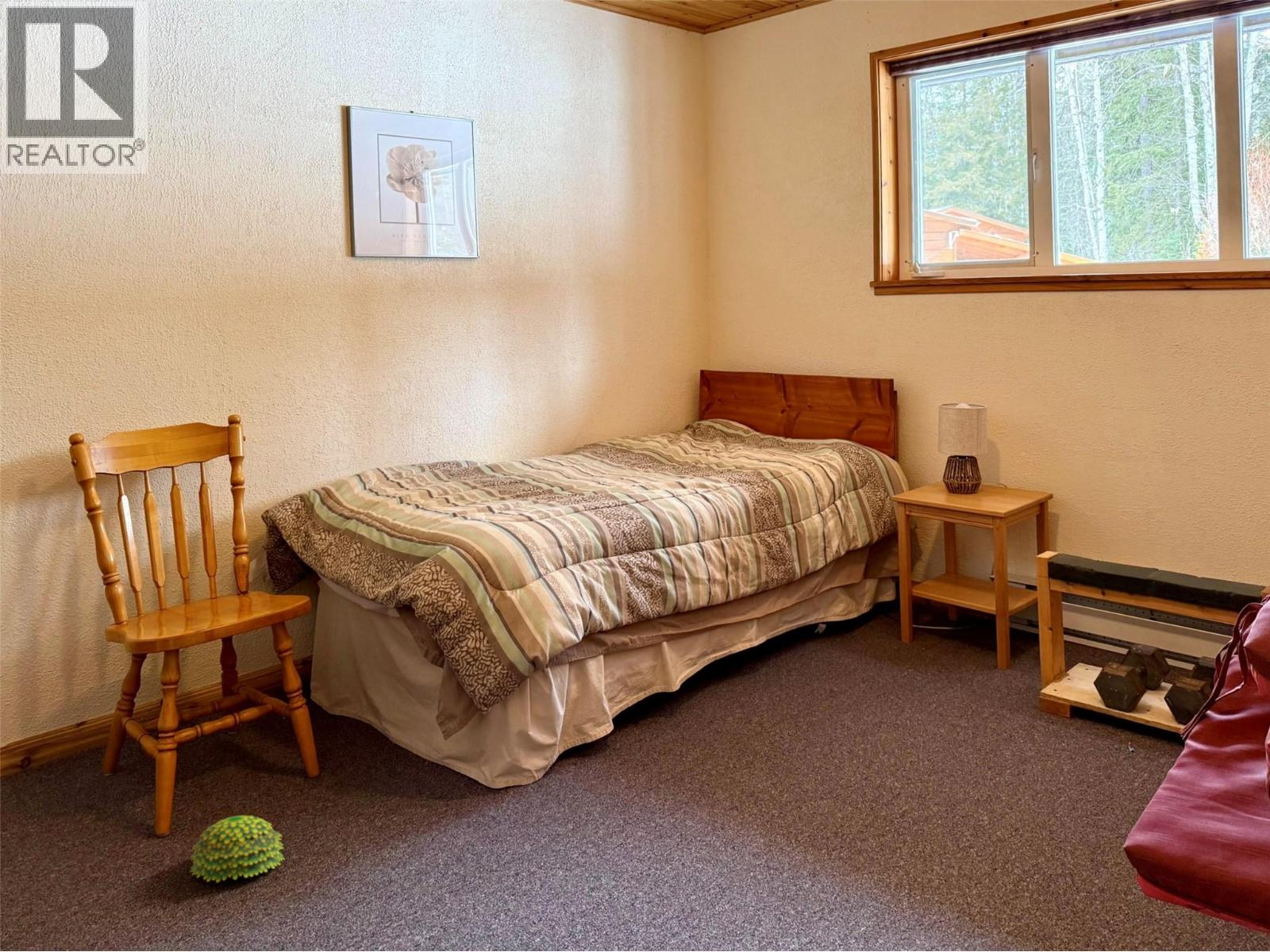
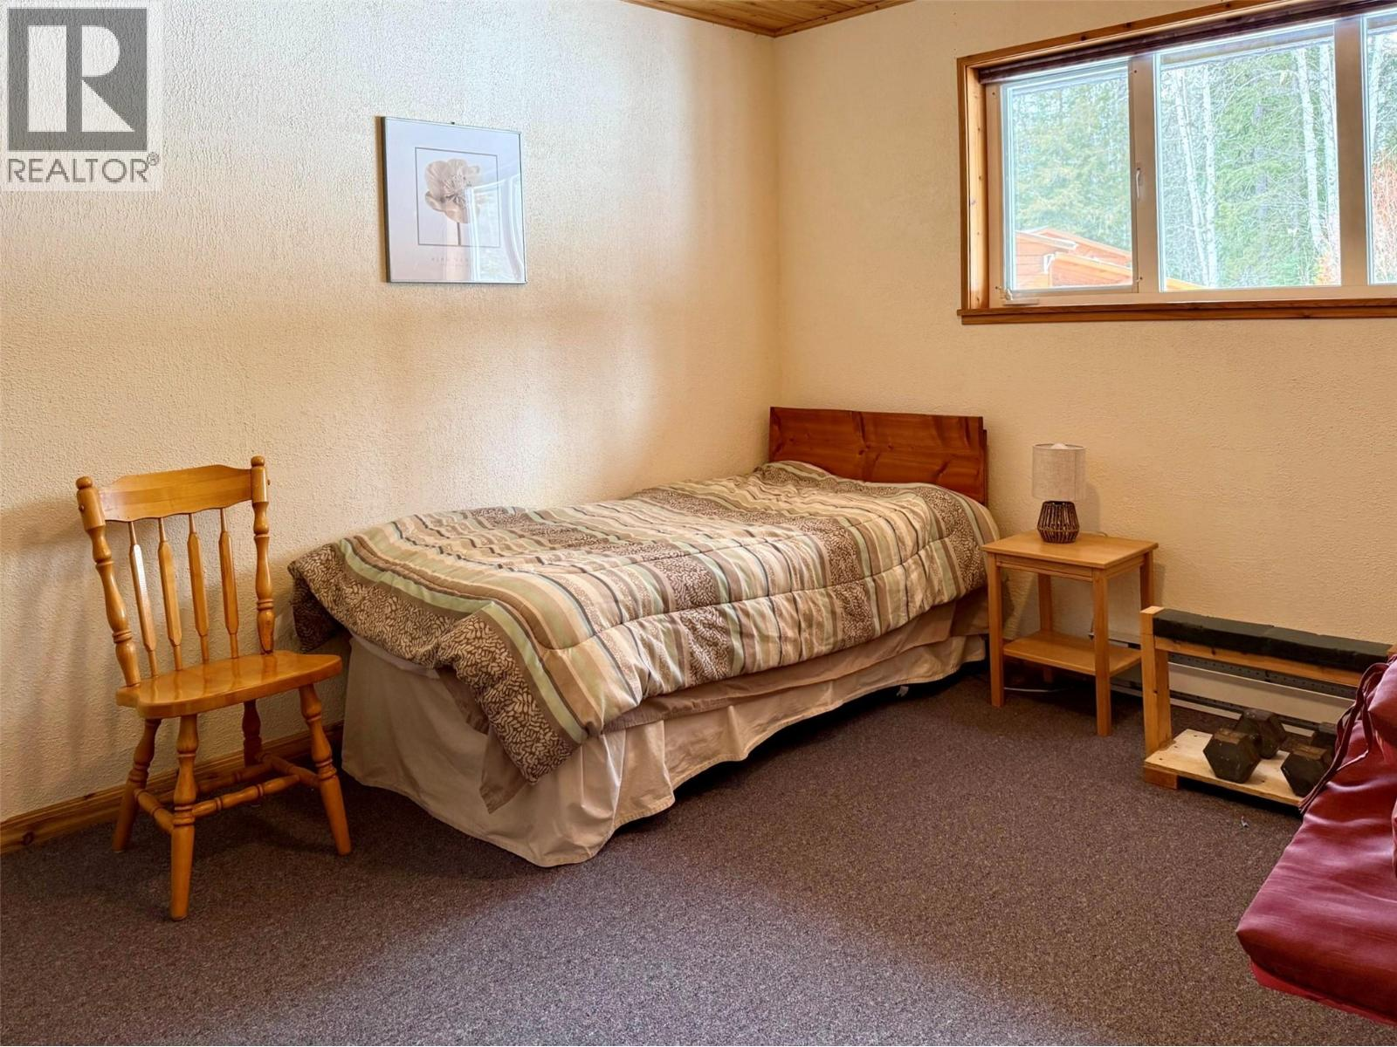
- decorative ball [189,815,286,883]
